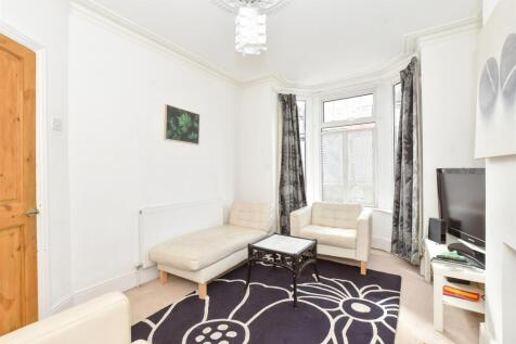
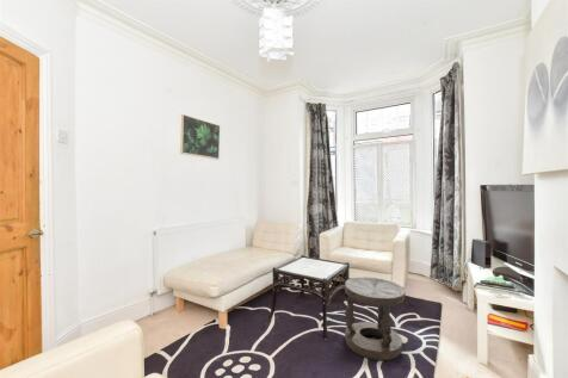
+ stool [344,277,407,361]
